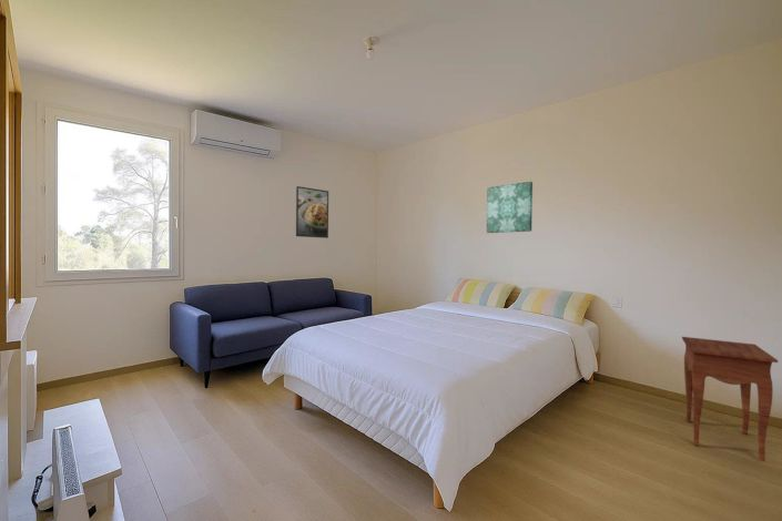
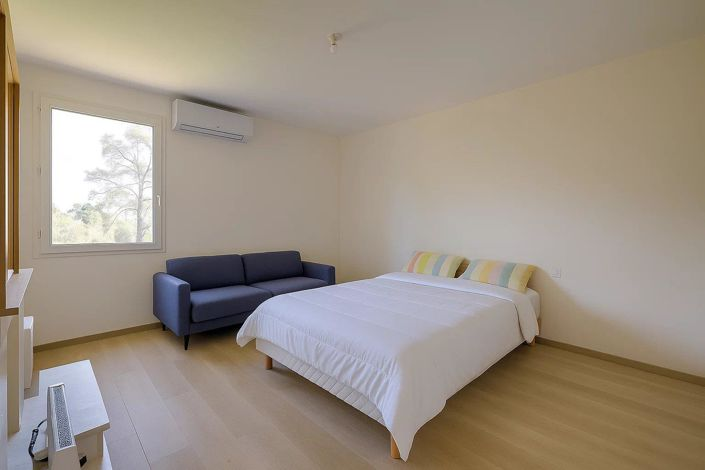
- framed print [295,185,329,239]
- side table [681,336,779,462]
- wall art [486,181,534,234]
